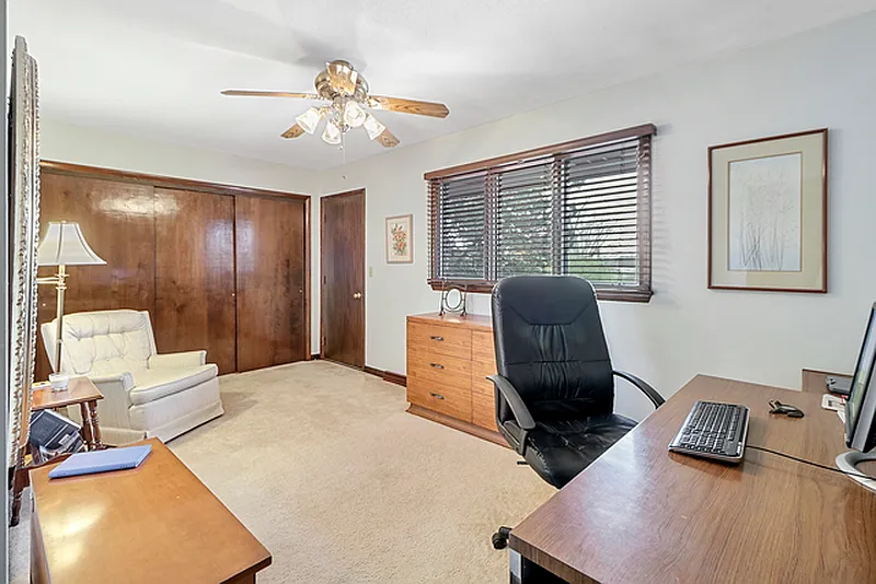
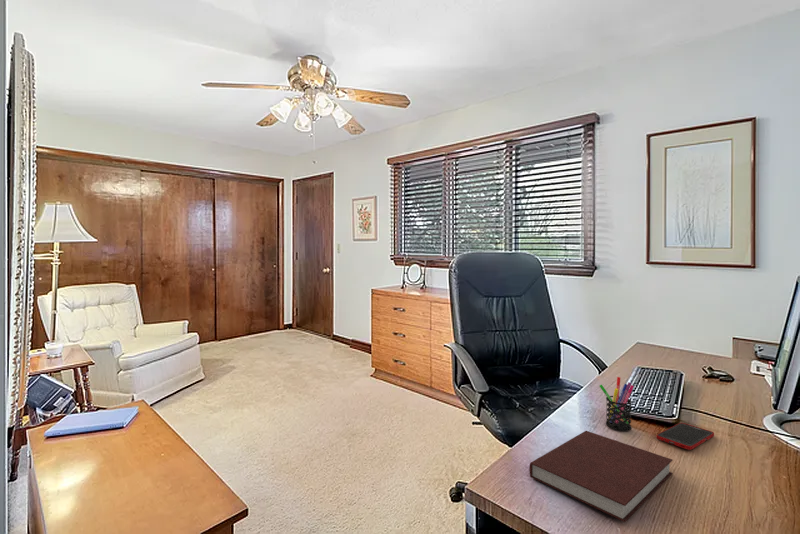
+ pen holder [599,376,635,432]
+ notebook [528,430,674,523]
+ cell phone [655,422,715,451]
